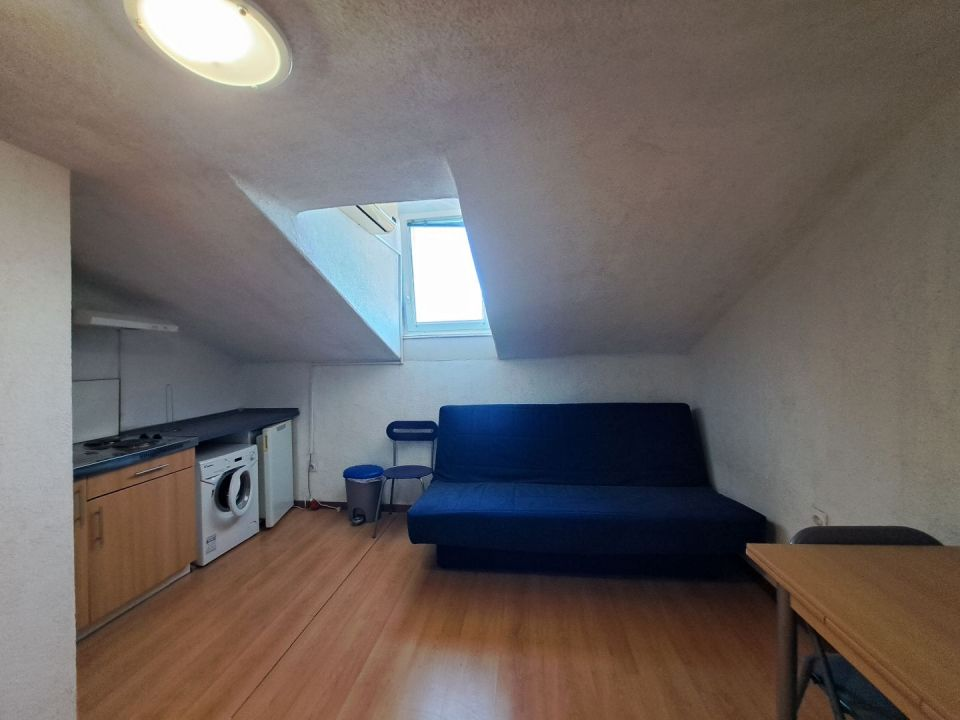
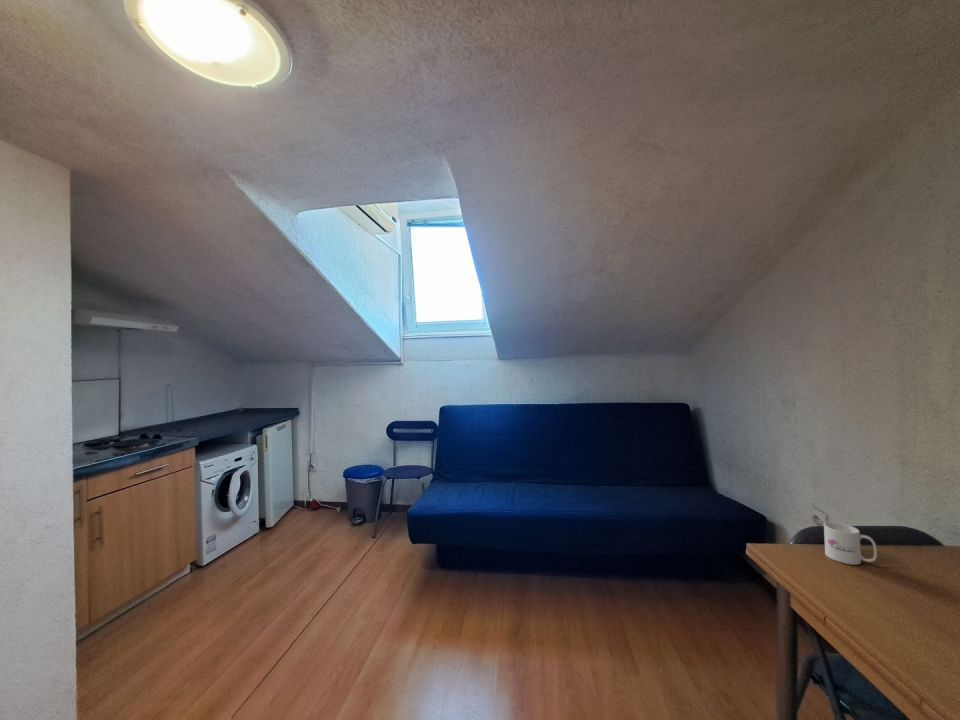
+ mug [823,521,878,566]
